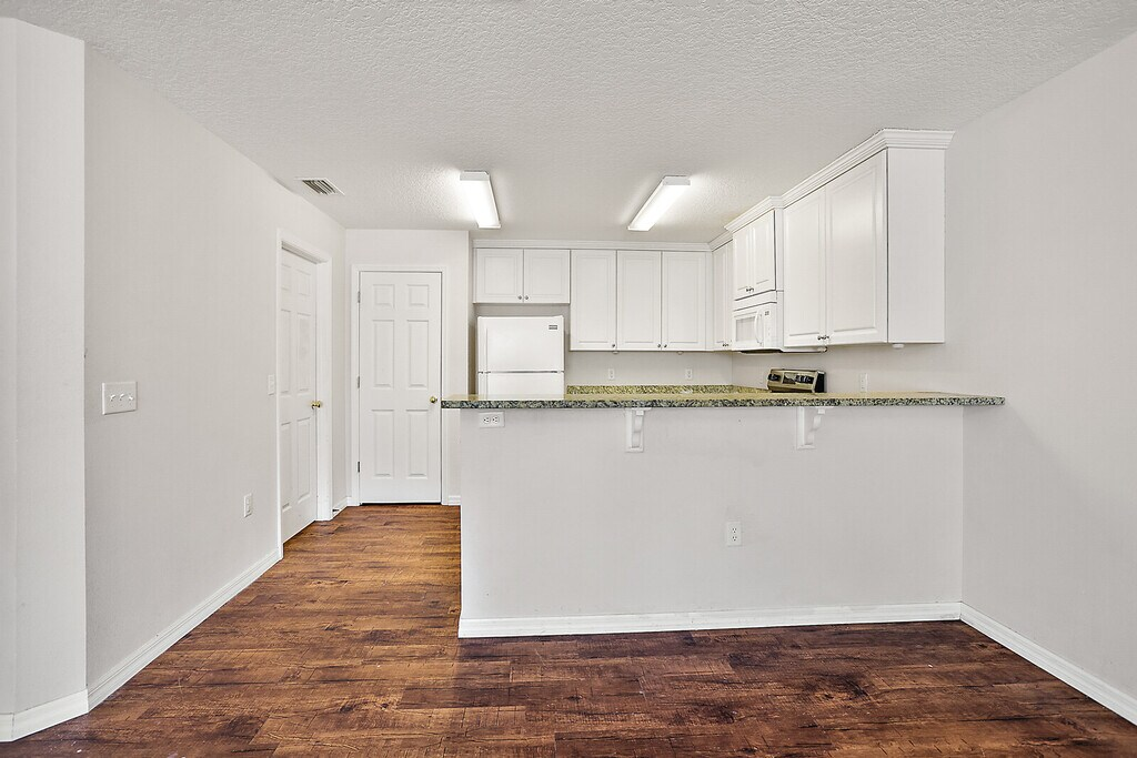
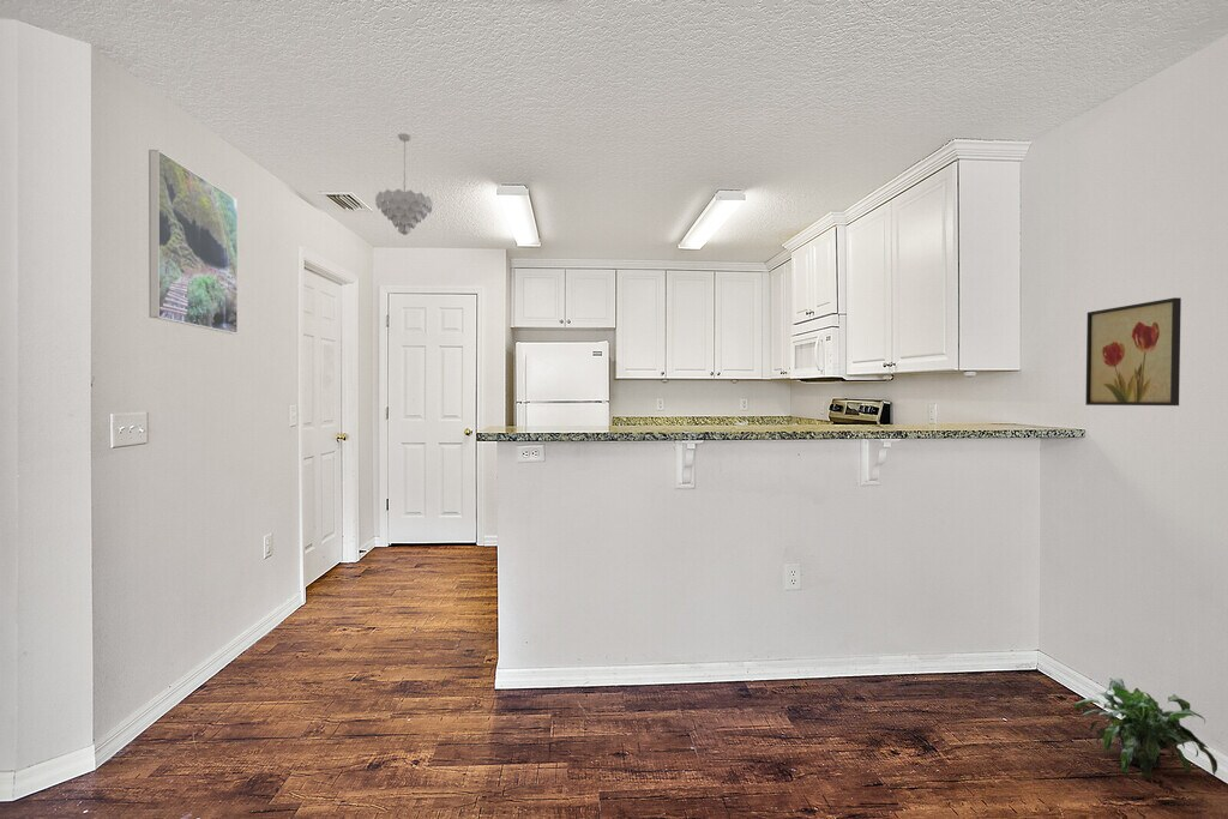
+ wall art [1084,296,1182,407]
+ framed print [148,149,239,336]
+ potted plant [1073,678,1218,779]
+ pendant light [374,132,434,236]
